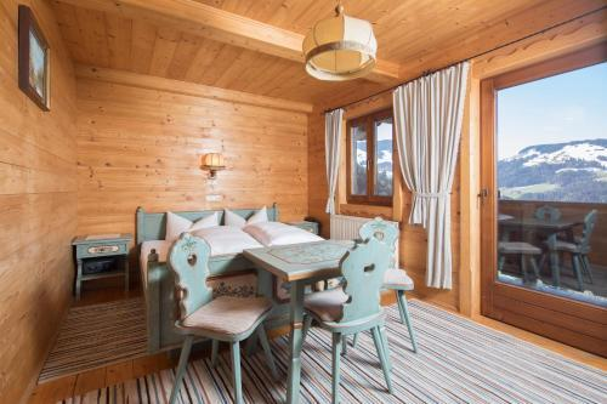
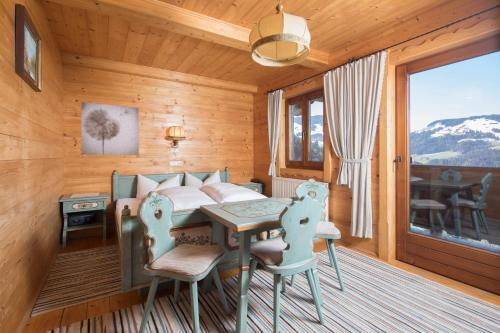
+ wall art [80,101,140,156]
